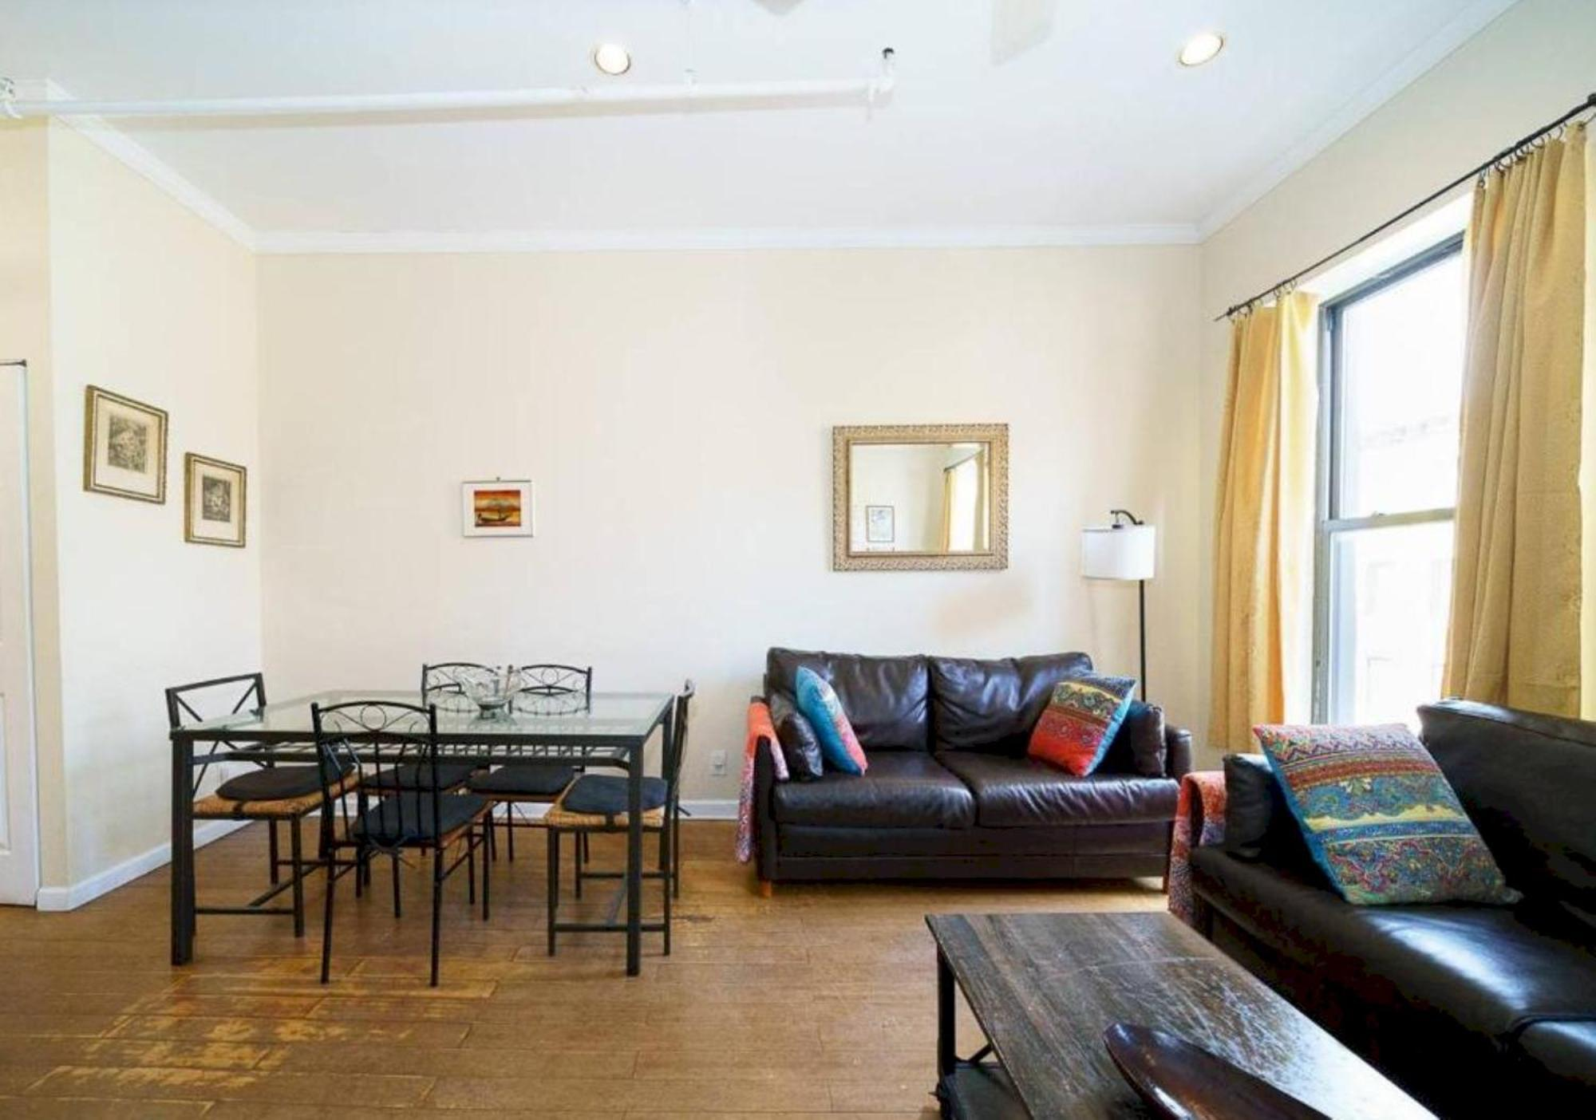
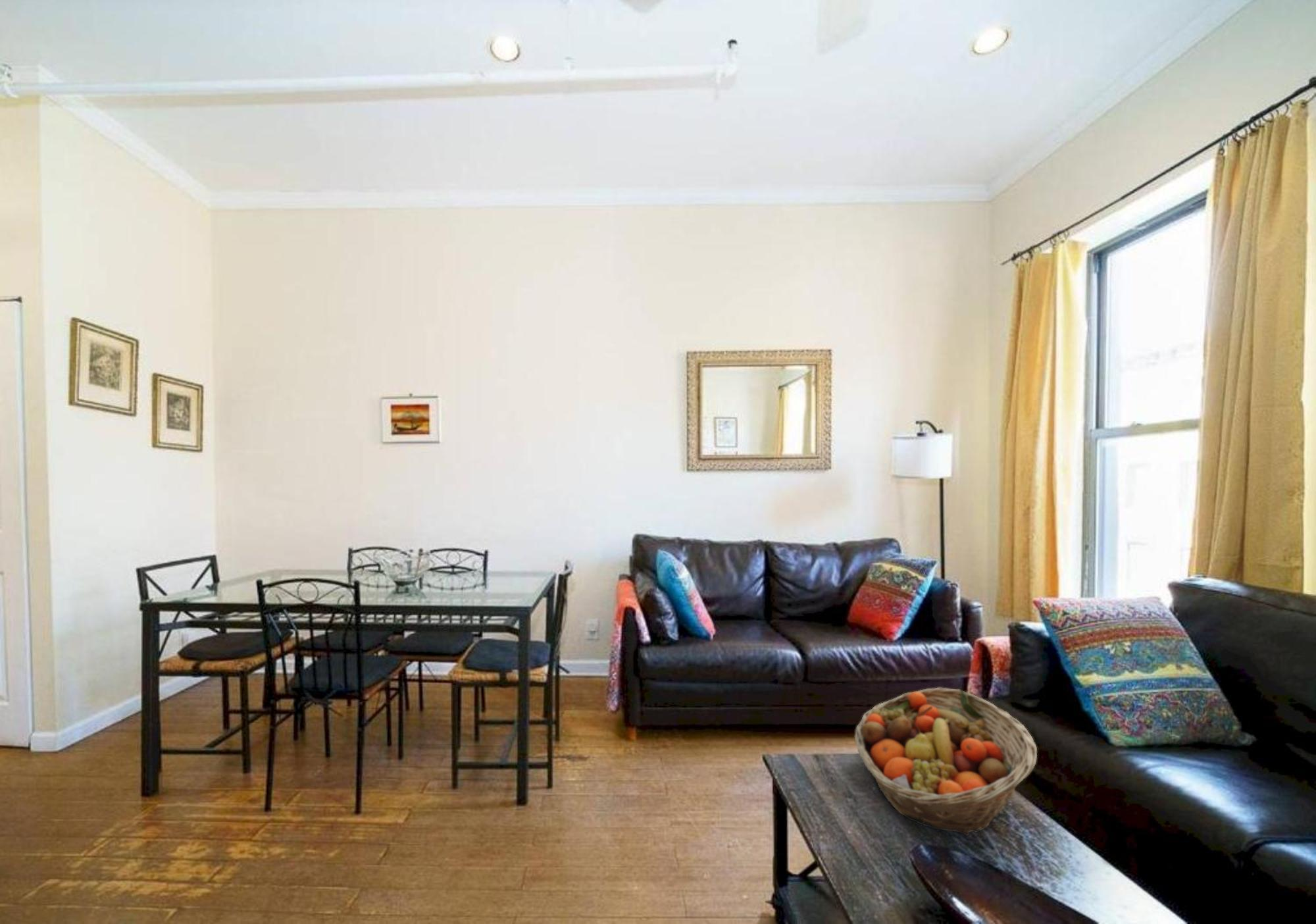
+ fruit basket [853,686,1038,836]
